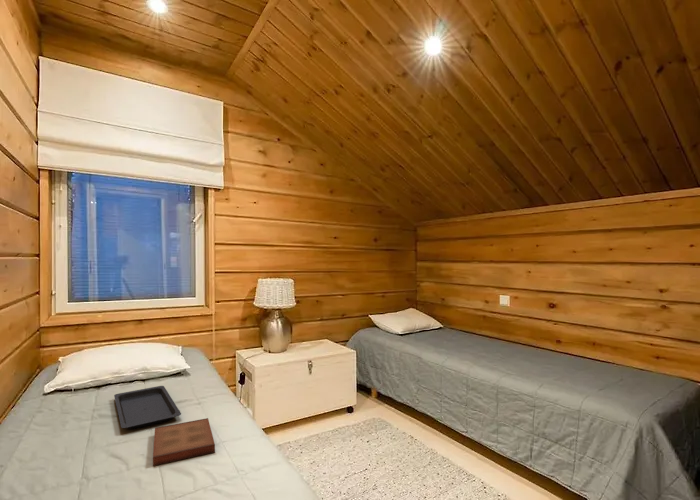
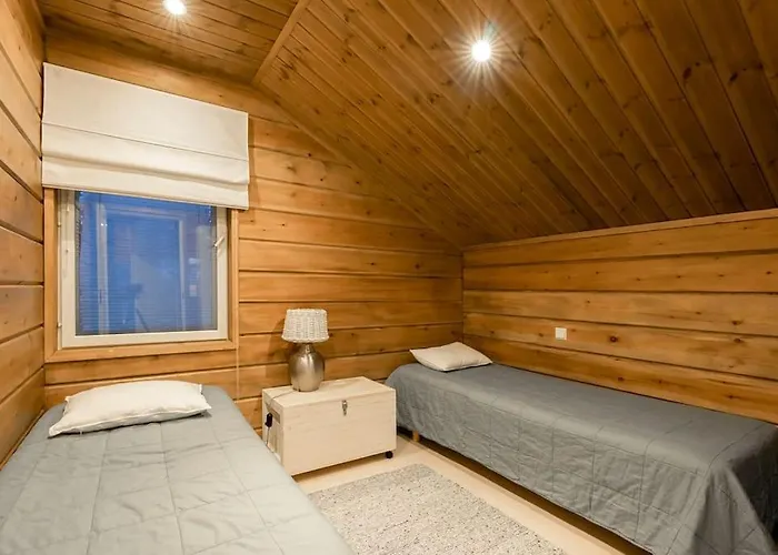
- serving tray [113,385,182,430]
- book [152,417,216,467]
